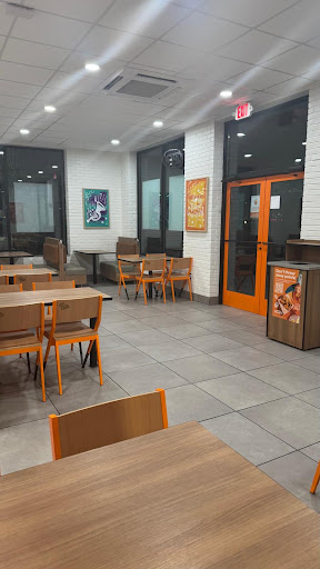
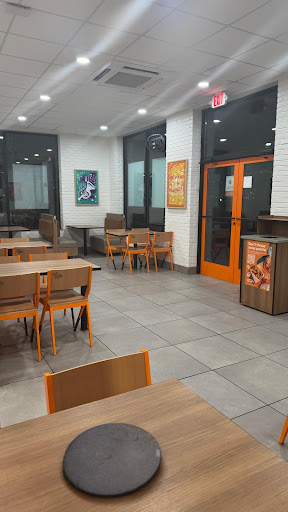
+ plate [61,422,162,498]
